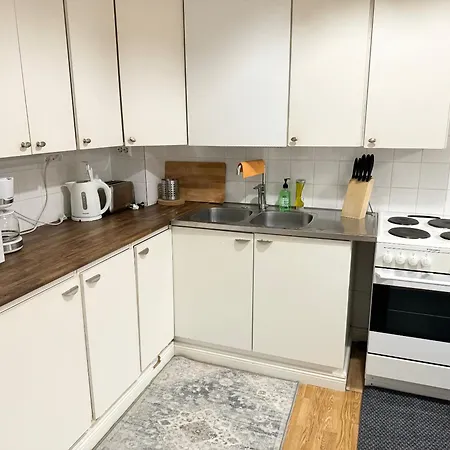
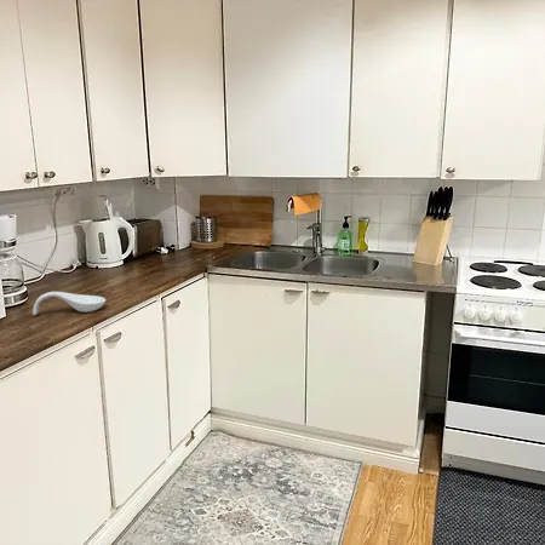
+ spoon rest [31,291,107,316]
